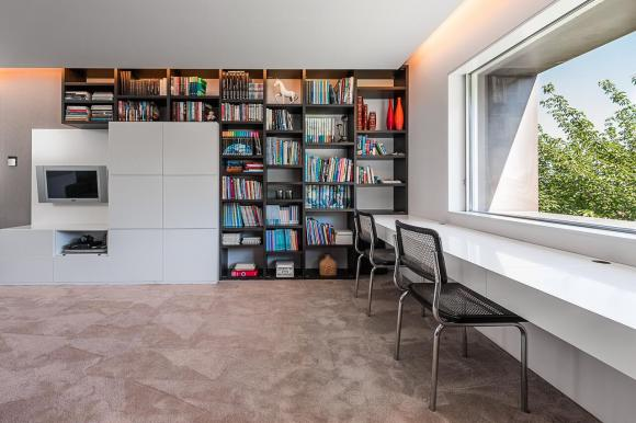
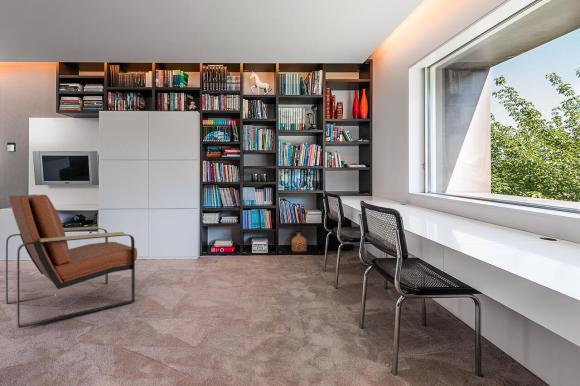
+ armchair [5,194,138,329]
